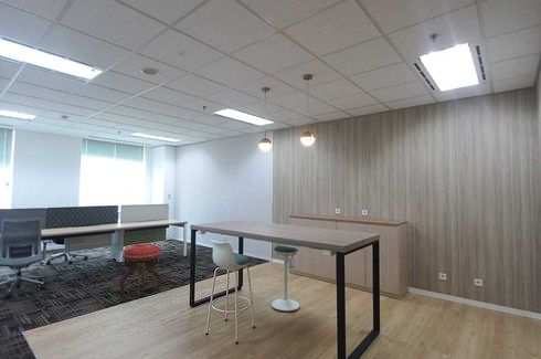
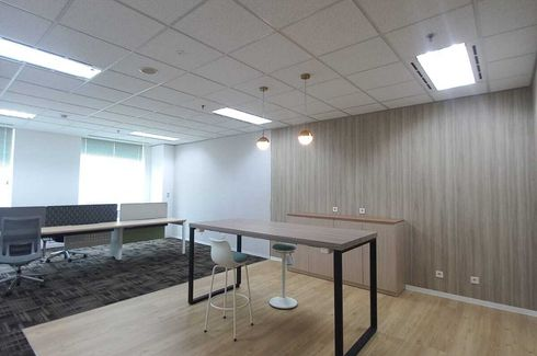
- stool [118,243,162,298]
